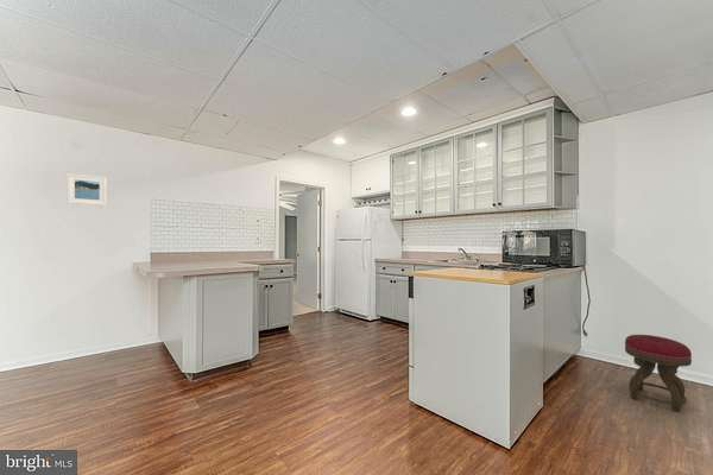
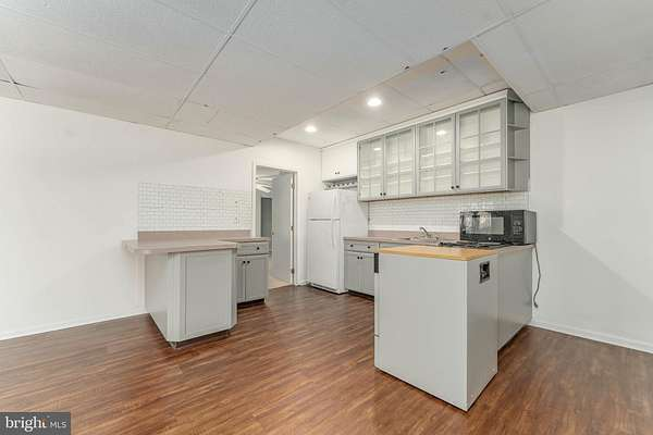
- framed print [65,172,108,207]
- stool [624,334,693,413]
